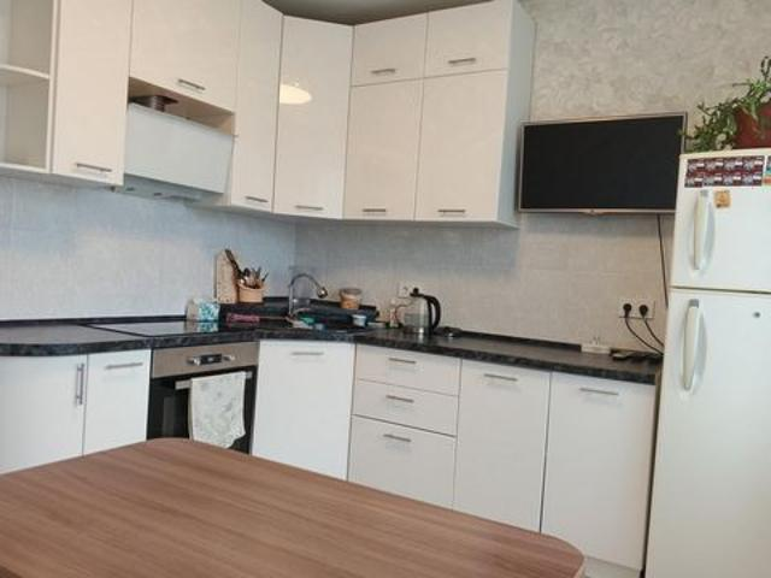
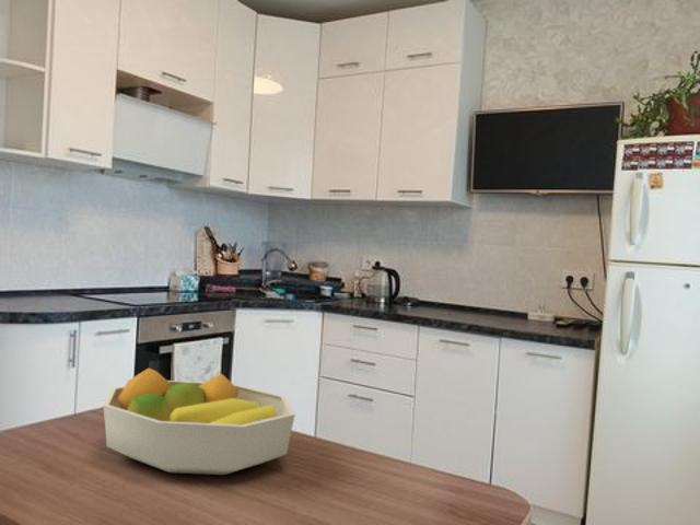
+ fruit bowl [102,368,296,476]
